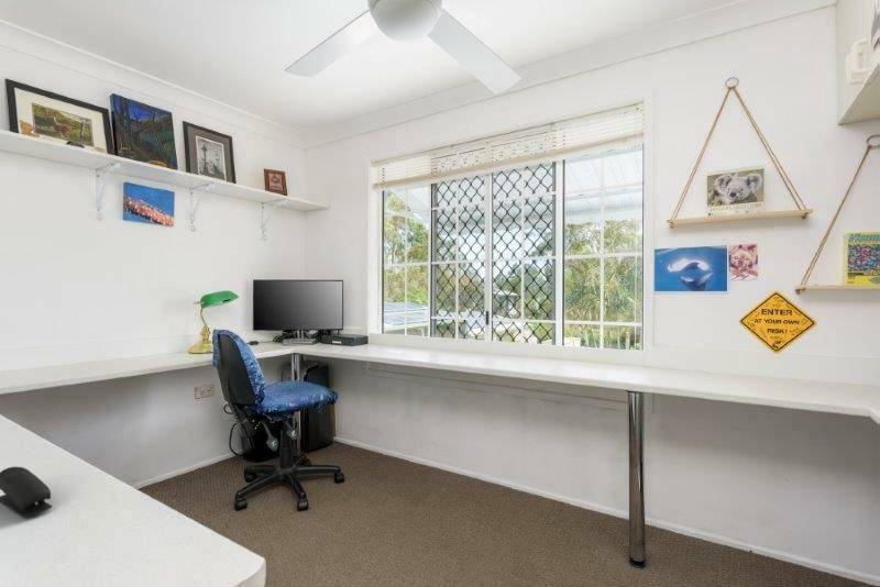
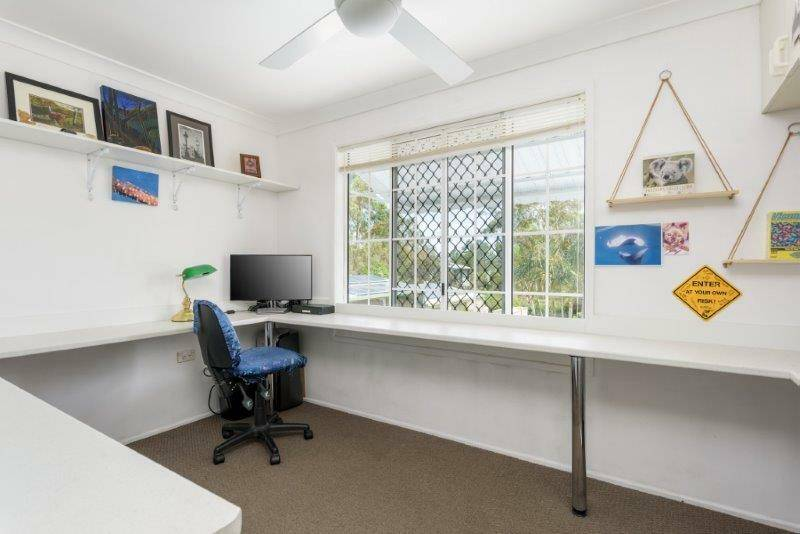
- stapler [0,466,53,518]
